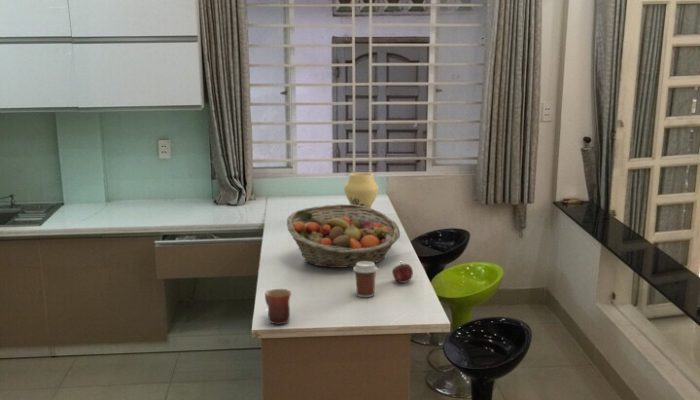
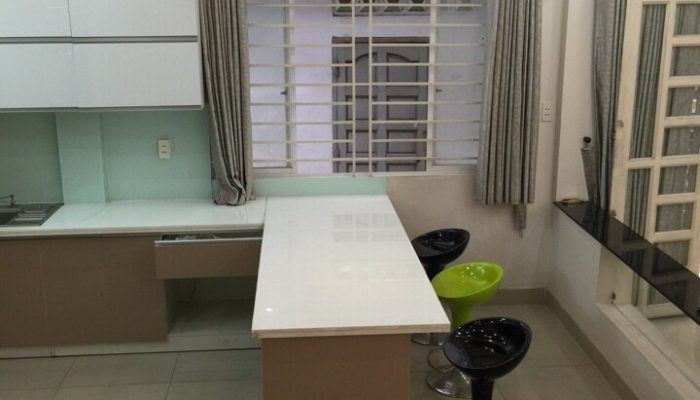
- apple [391,263,414,284]
- coffee cup [352,261,379,298]
- mug [264,288,292,325]
- fruit basket [286,203,401,269]
- vase [343,172,380,212]
